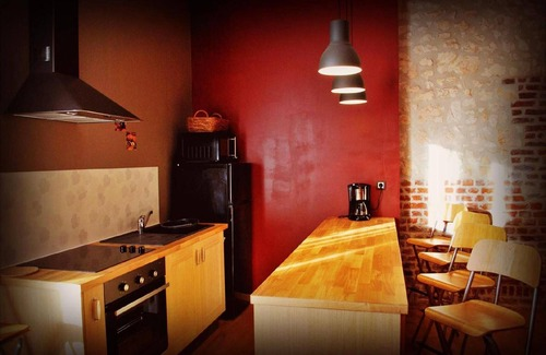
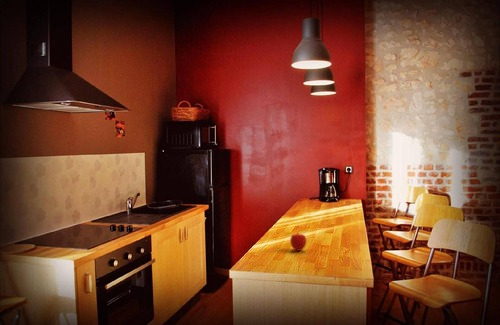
+ fruit [289,233,307,252]
